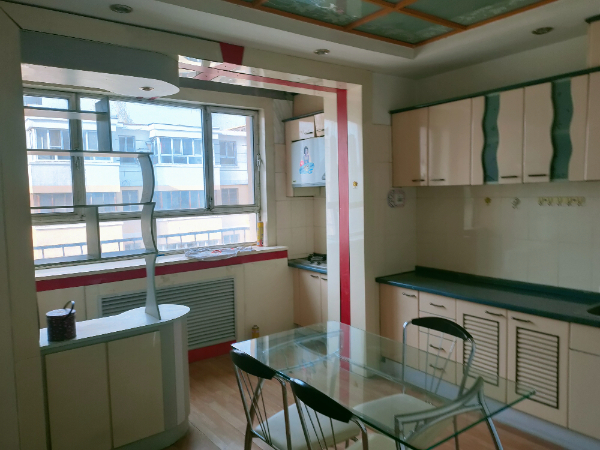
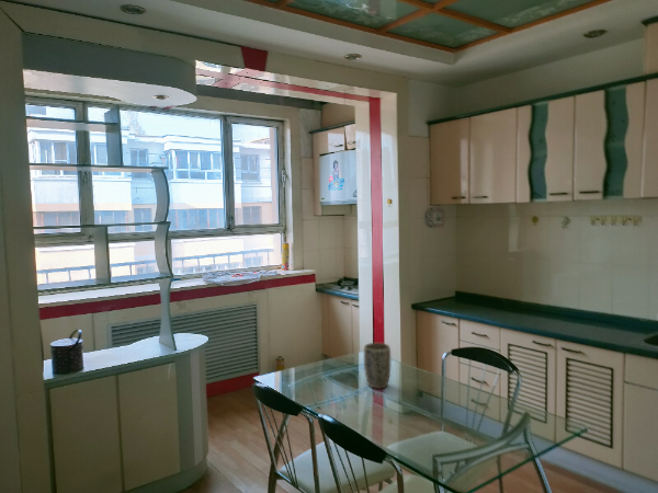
+ plant pot [363,342,392,390]
